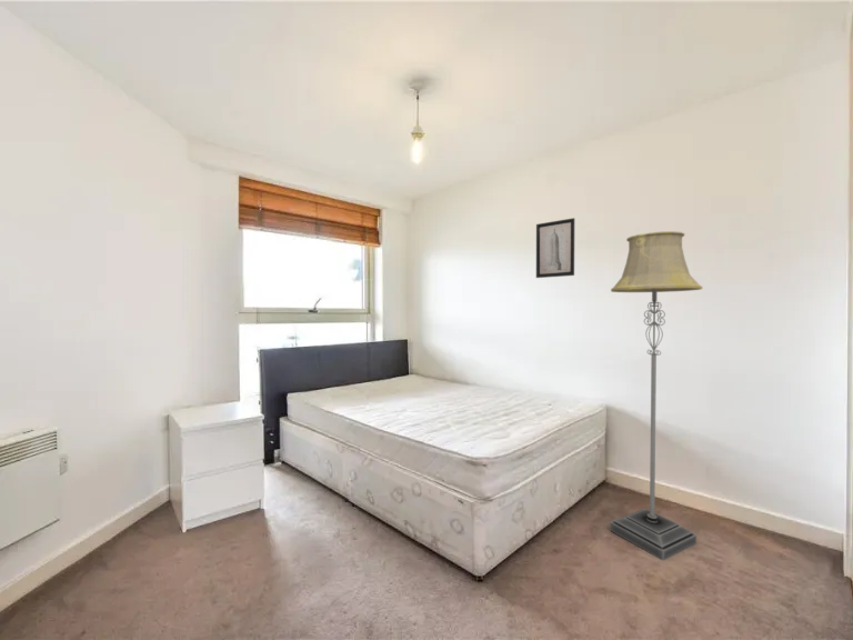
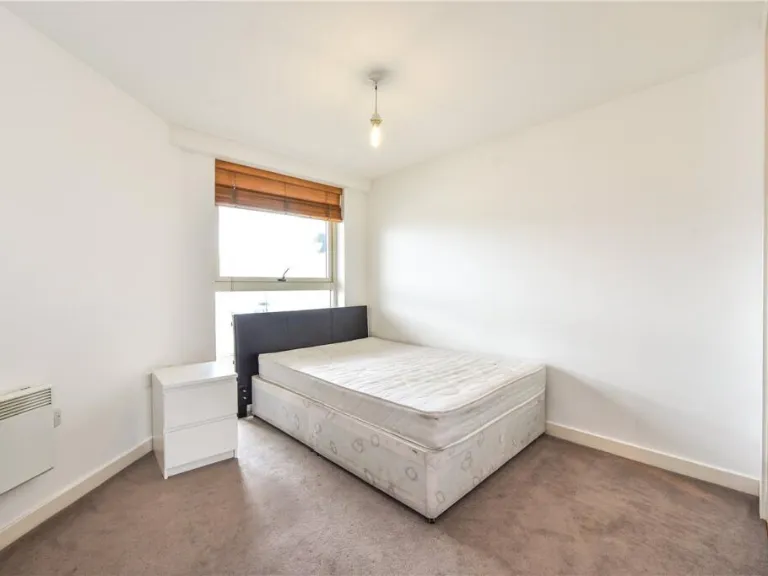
- floor lamp [609,230,703,561]
- wall art [535,217,575,279]
